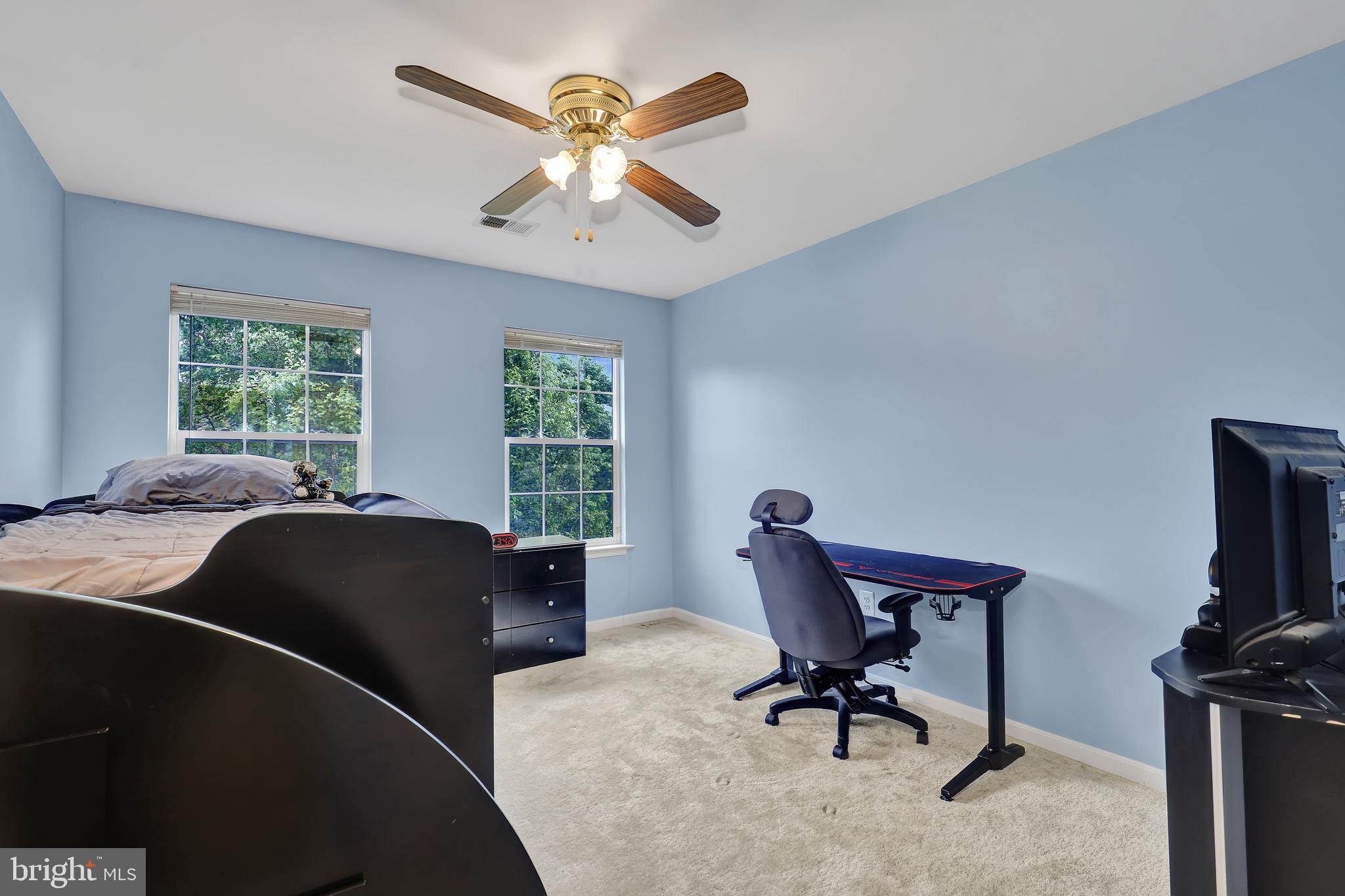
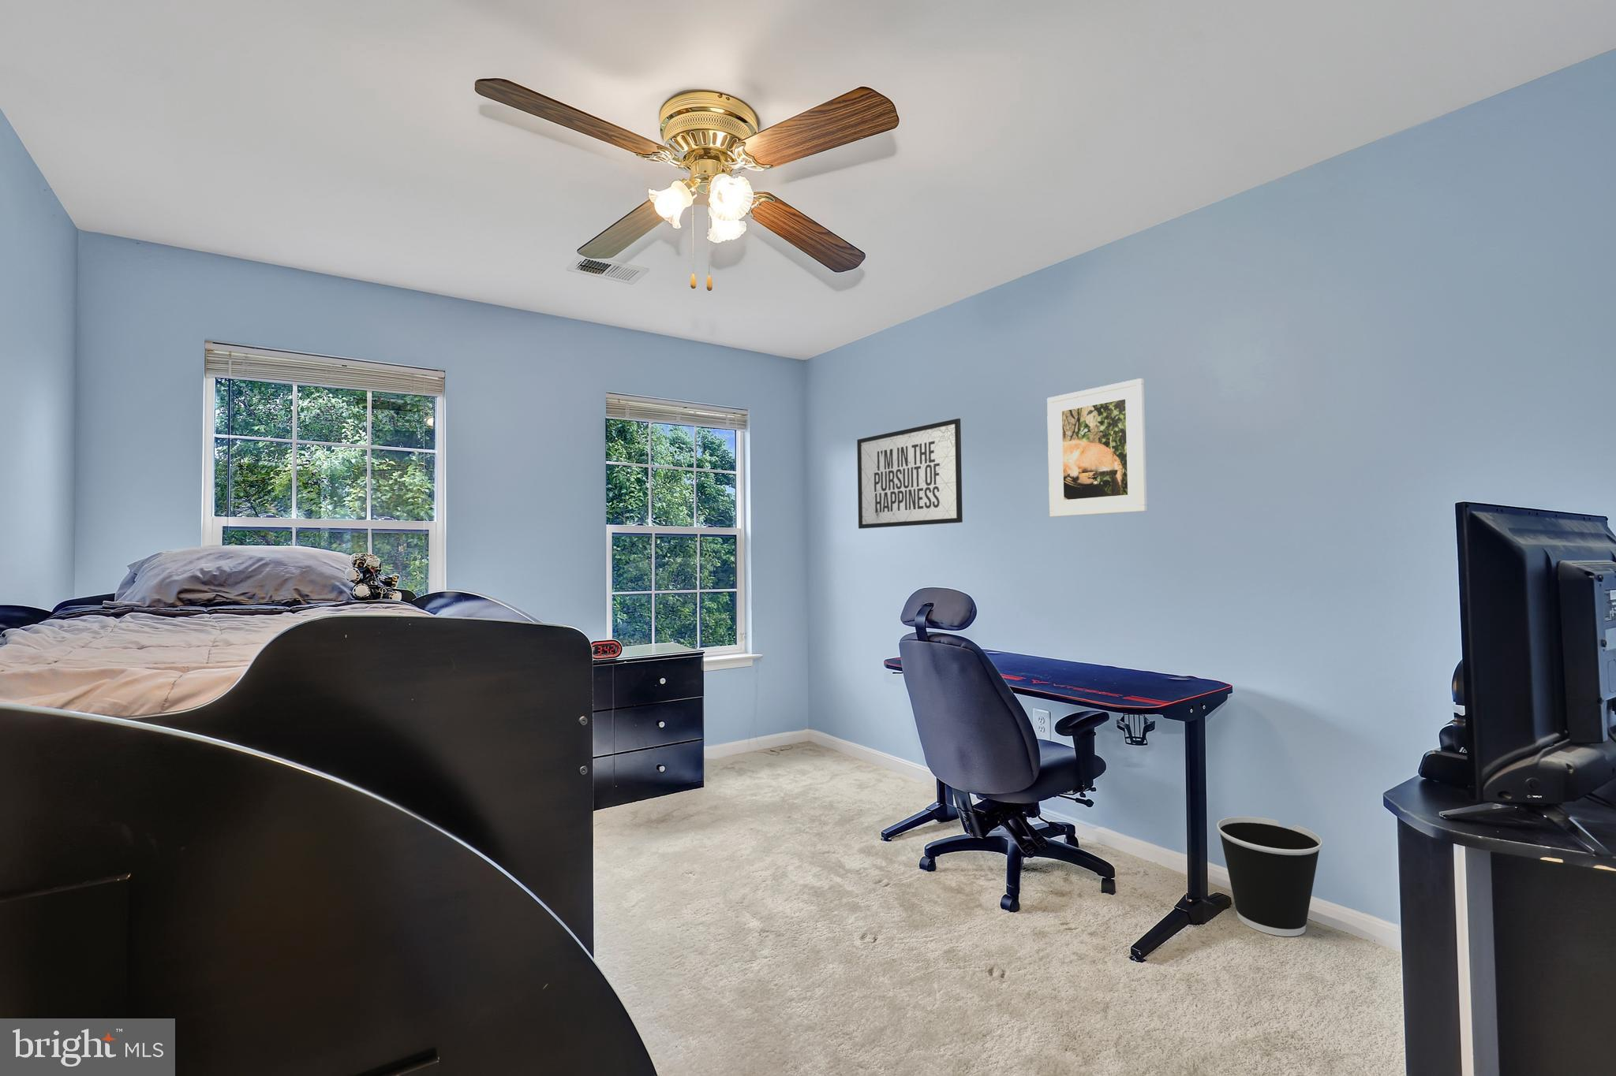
+ mirror [857,418,964,530]
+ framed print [1046,377,1149,518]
+ wastebasket [1216,815,1323,937]
